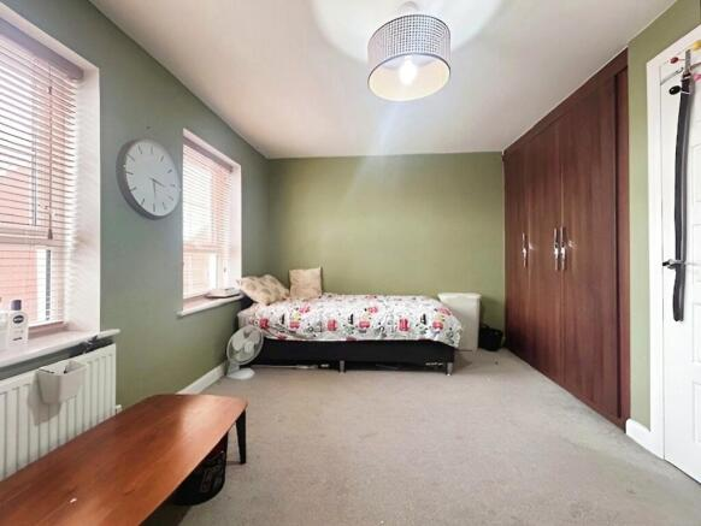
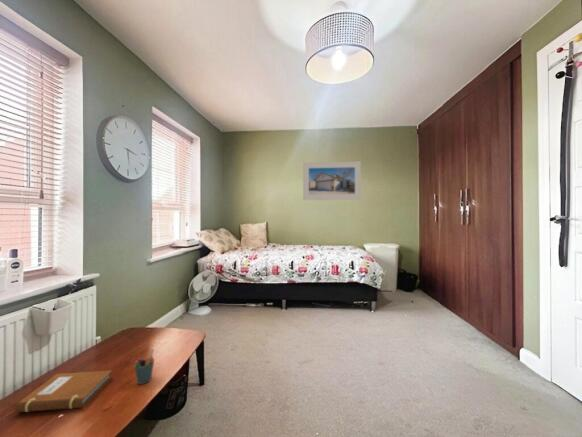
+ notebook [14,369,113,413]
+ pen holder [134,348,155,385]
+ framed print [302,160,362,201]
